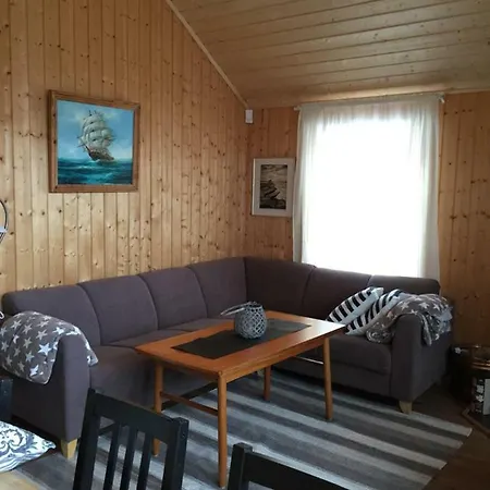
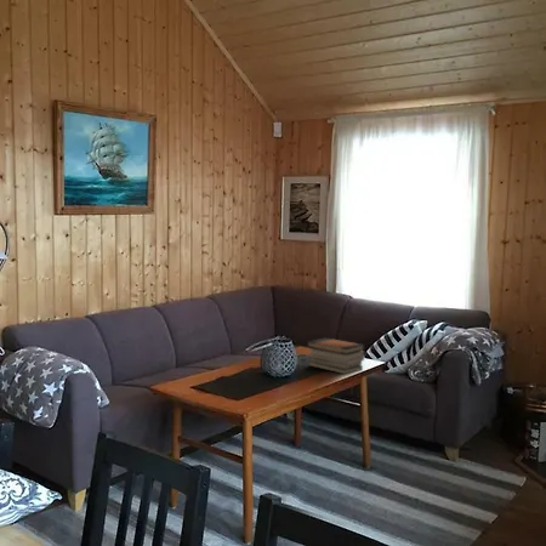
+ book stack [306,337,366,375]
